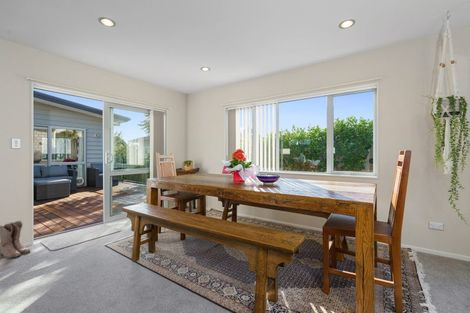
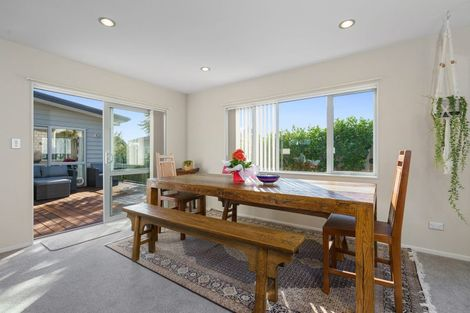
- boots [0,220,31,259]
